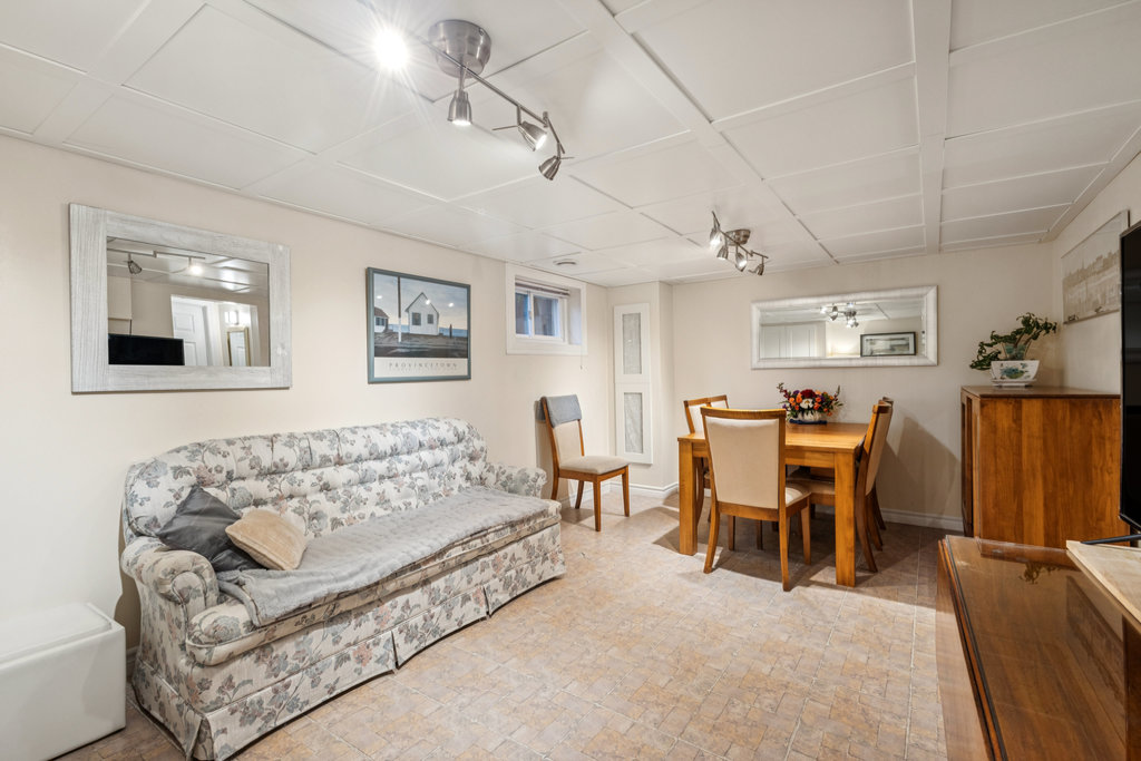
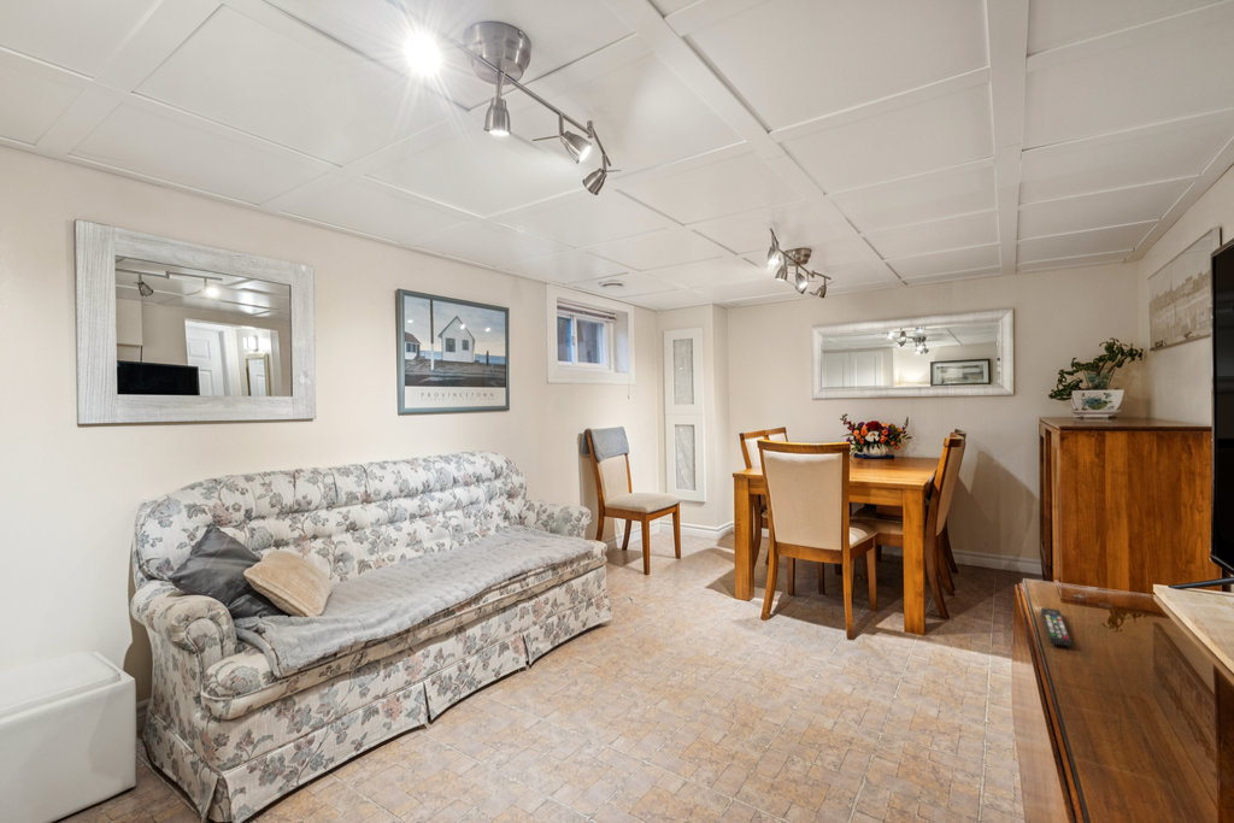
+ remote control [1040,606,1073,647]
